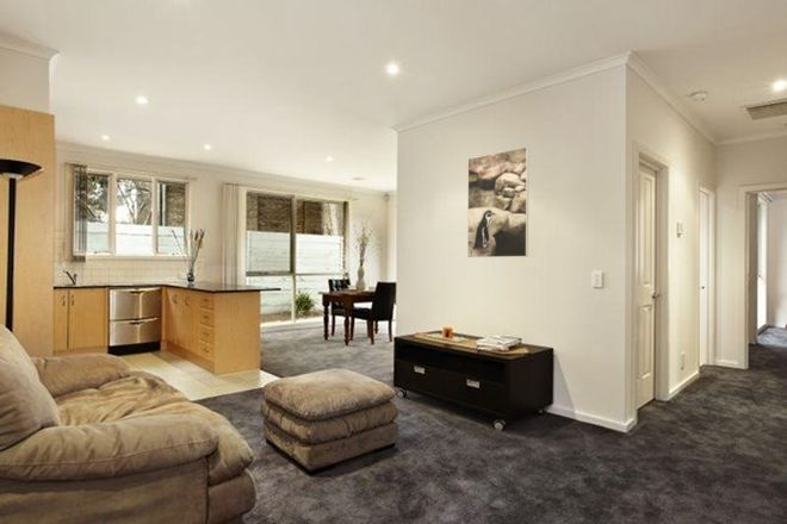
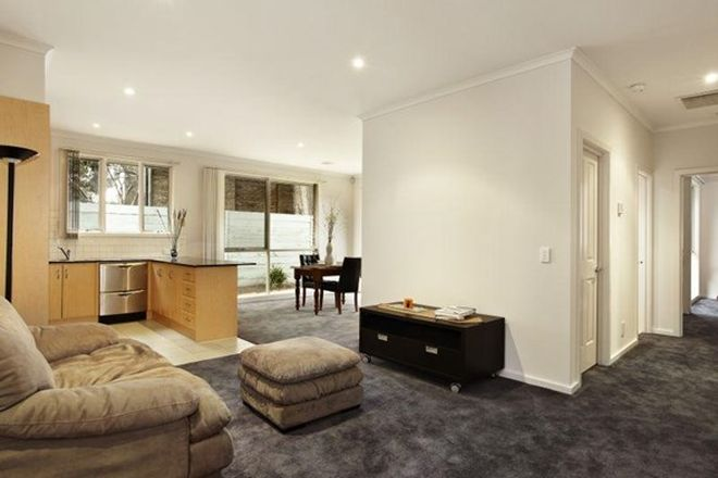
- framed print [466,145,529,258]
